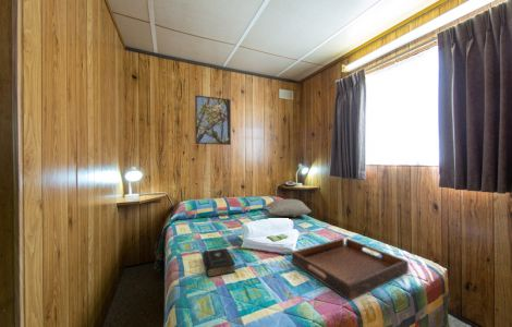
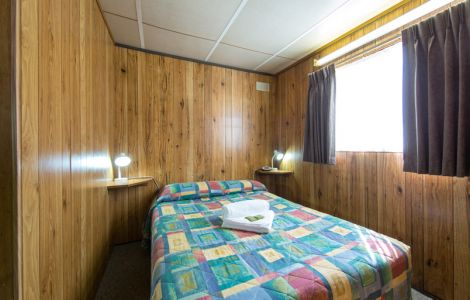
- book [202,246,236,278]
- pillow [268,198,313,218]
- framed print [194,94,232,146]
- serving tray [291,238,410,302]
